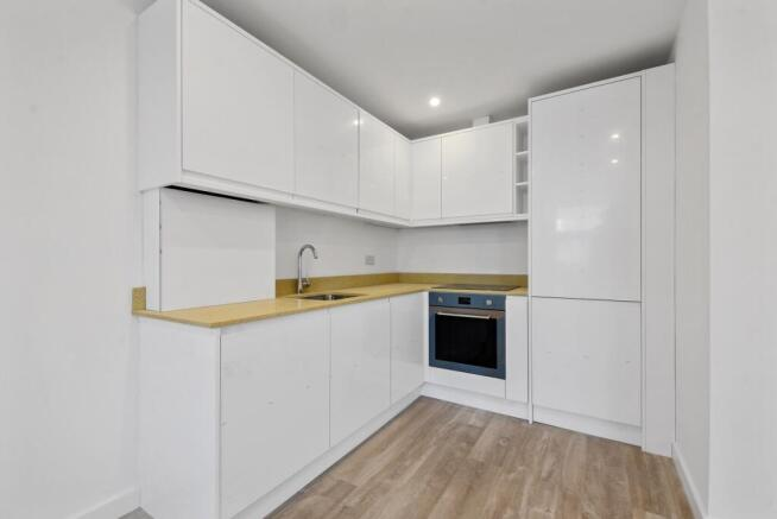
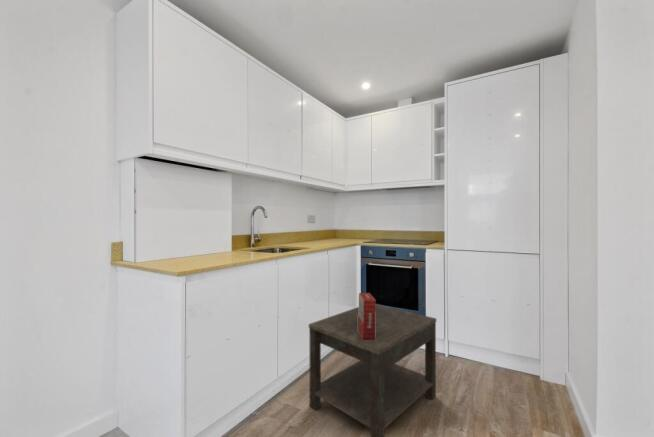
+ side table [308,303,437,437]
+ food box [358,292,377,341]
